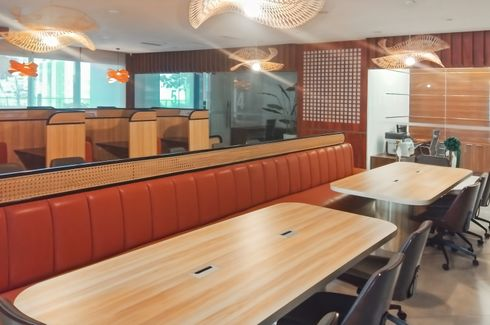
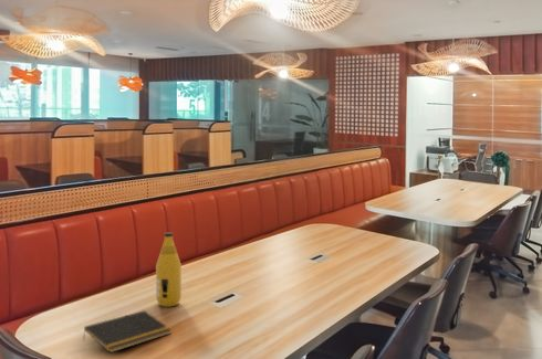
+ notepad [82,309,173,353]
+ bottle [155,232,183,307]
